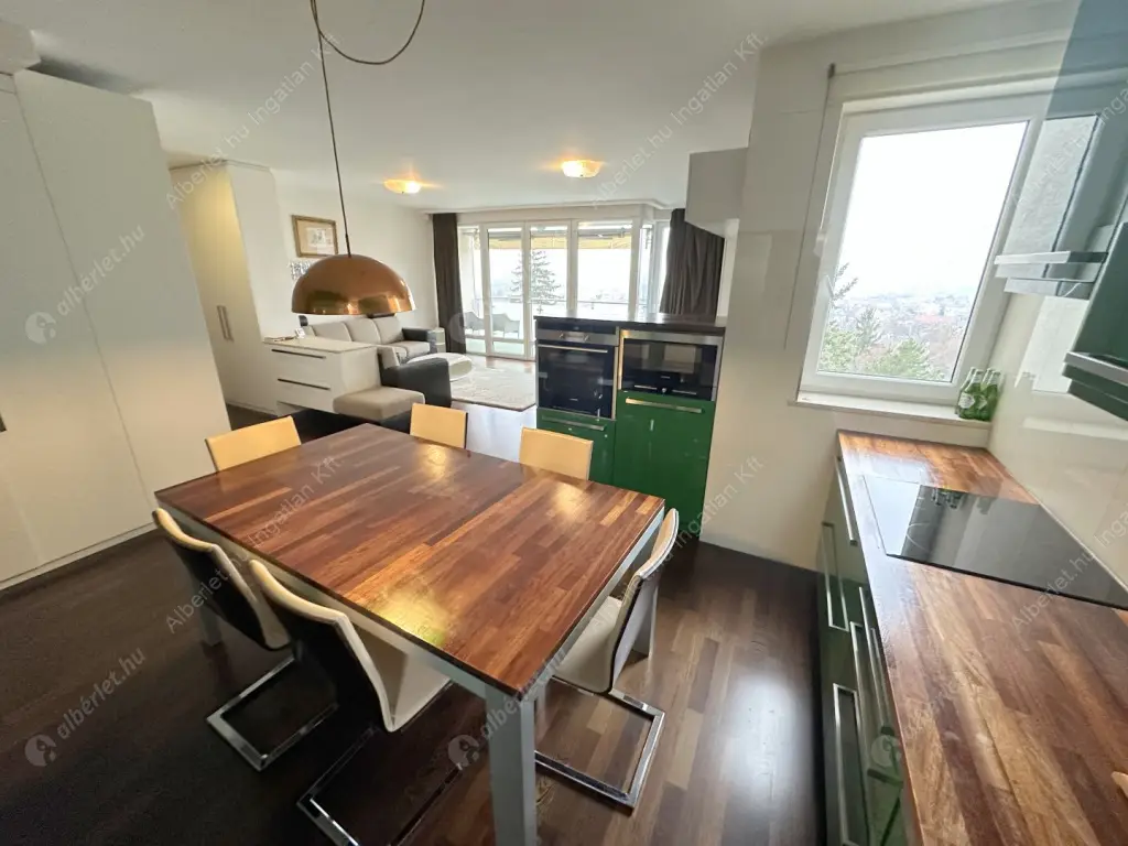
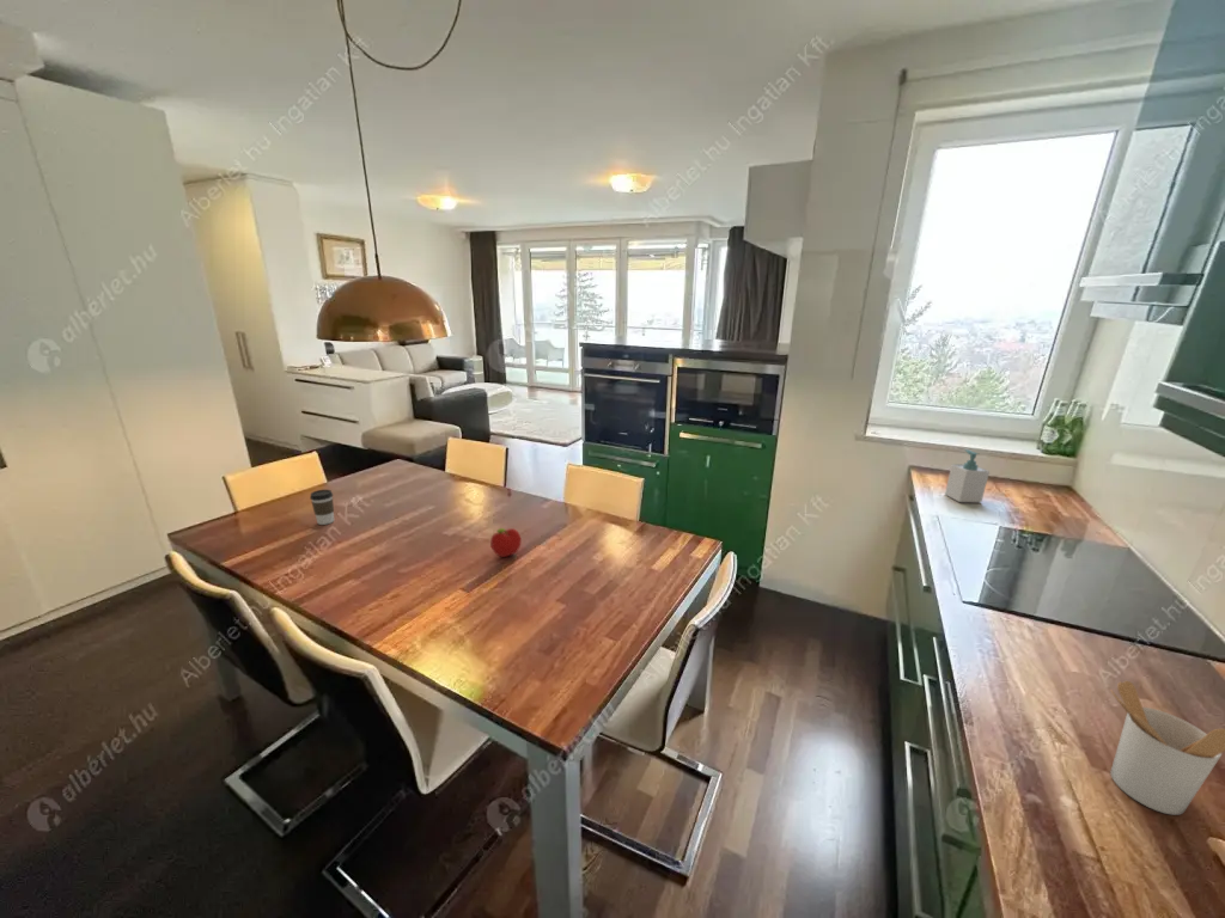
+ coffee cup [309,489,335,526]
+ fruit [489,527,523,558]
+ soap bottle [944,448,991,503]
+ utensil holder [1109,680,1225,816]
